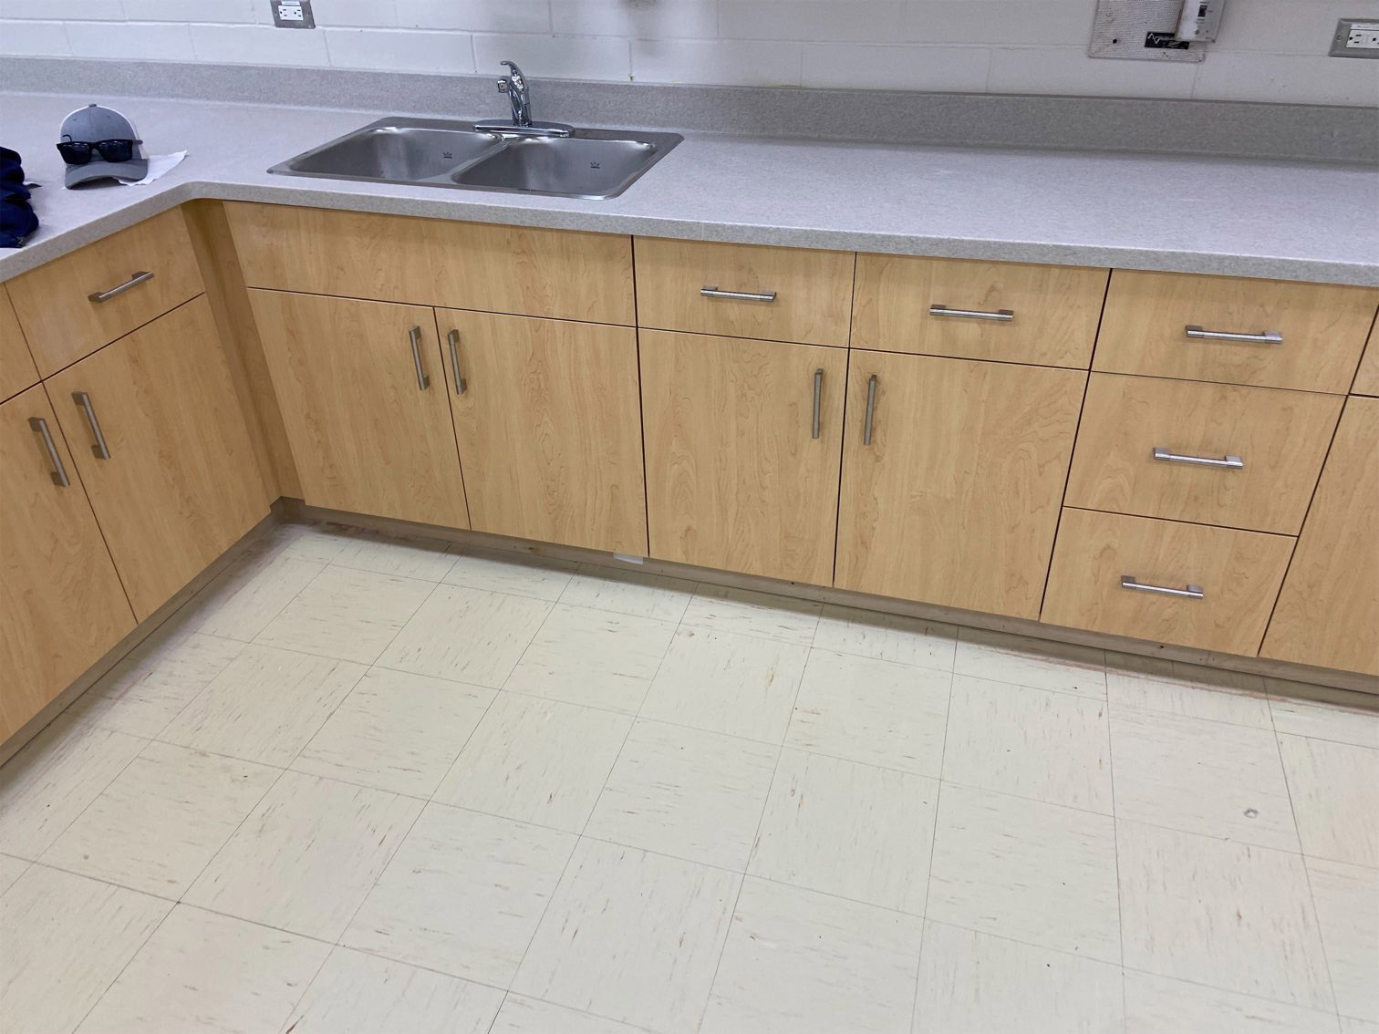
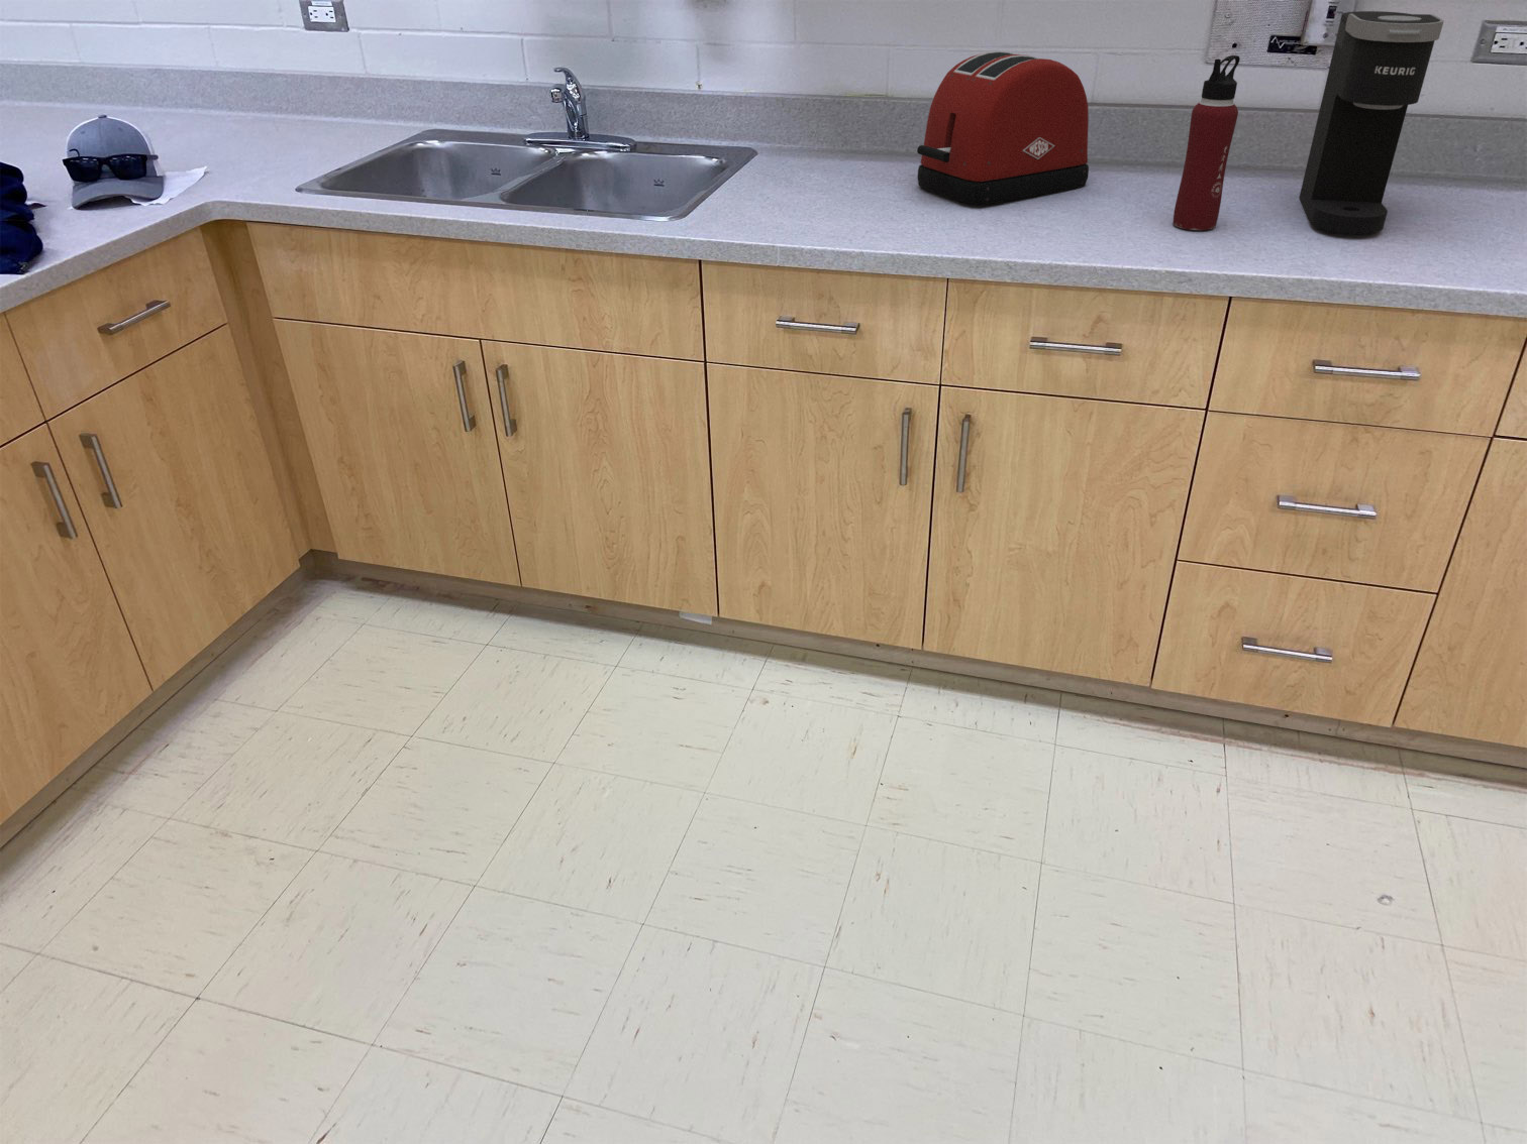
+ toaster [916,50,1089,205]
+ coffee maker [1299,10,1445,236]
+ water bottle [1171,54,1241,231]
